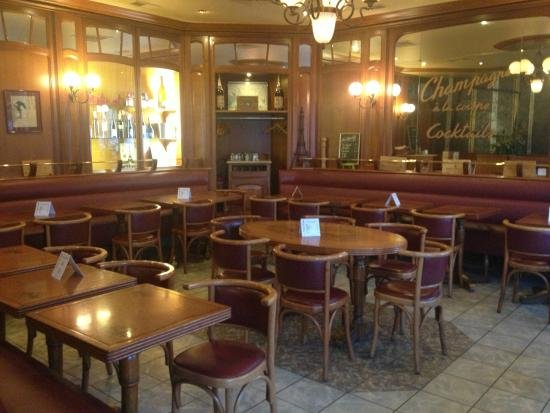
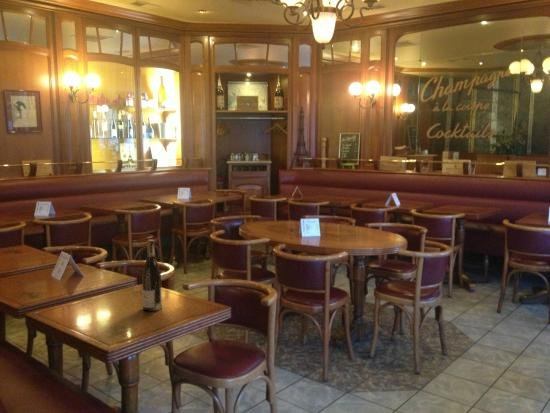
+ wine bottle [141,239,163,312]
